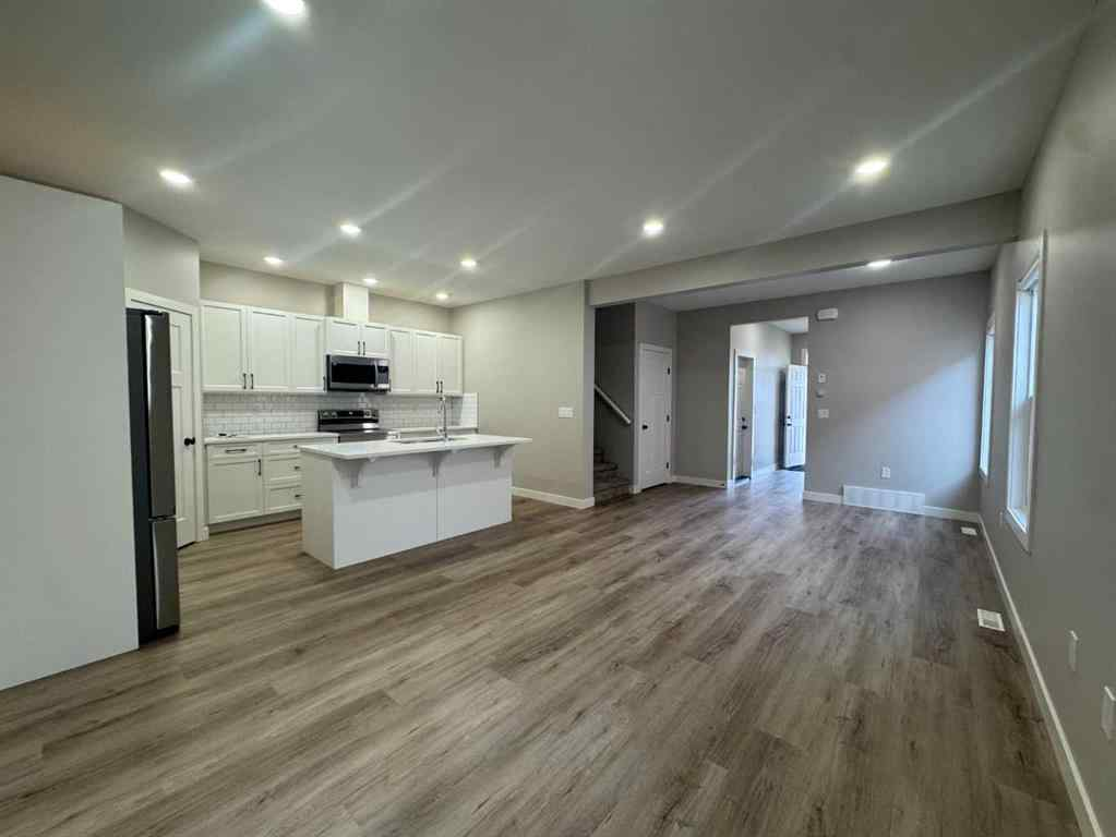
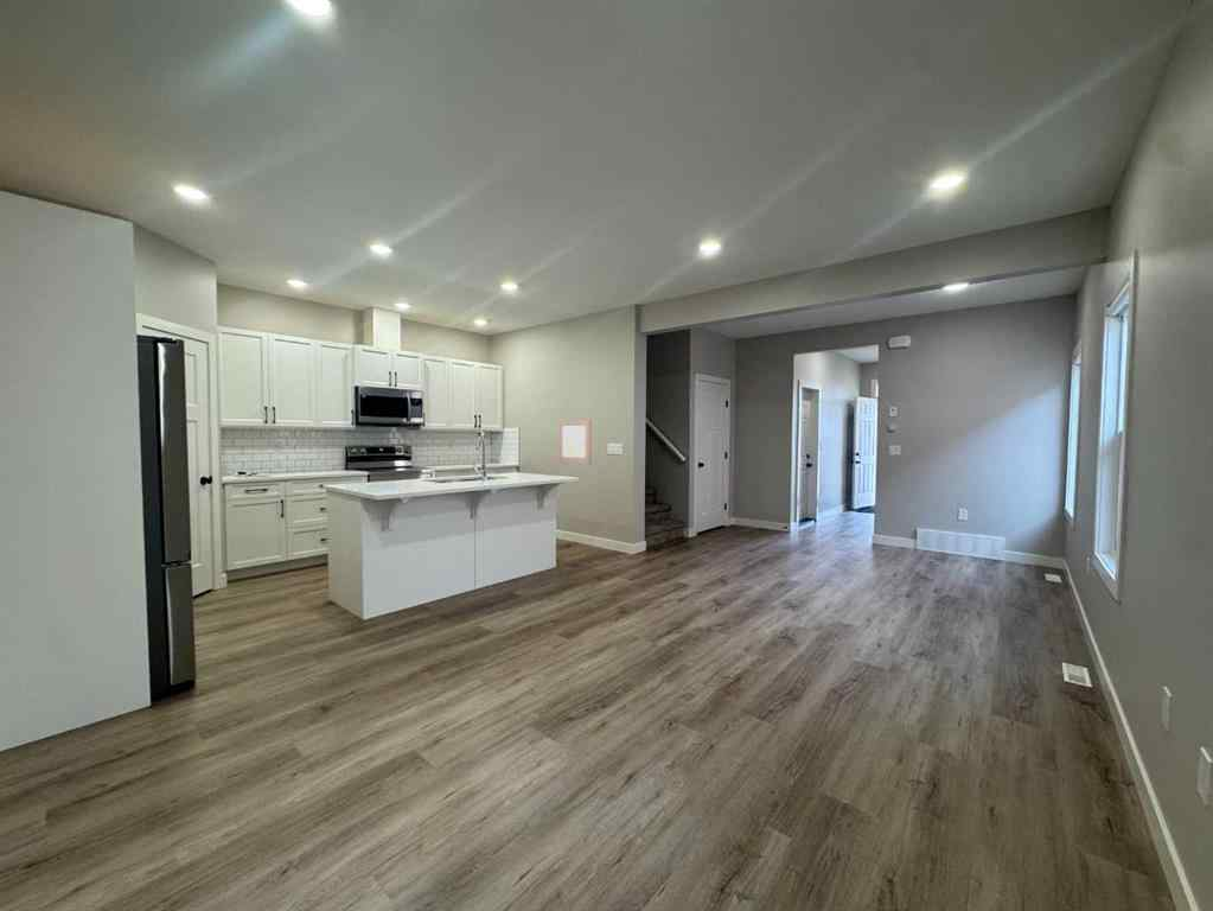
+ wall art [557,419,593,465]
